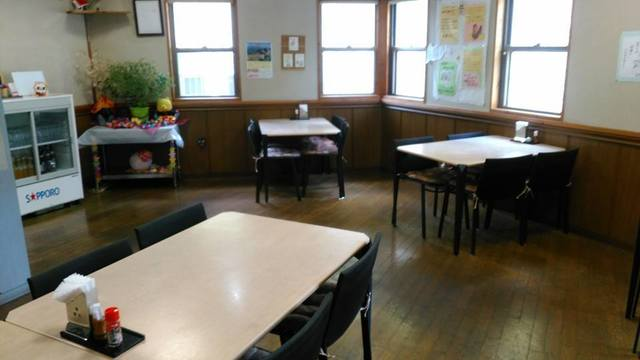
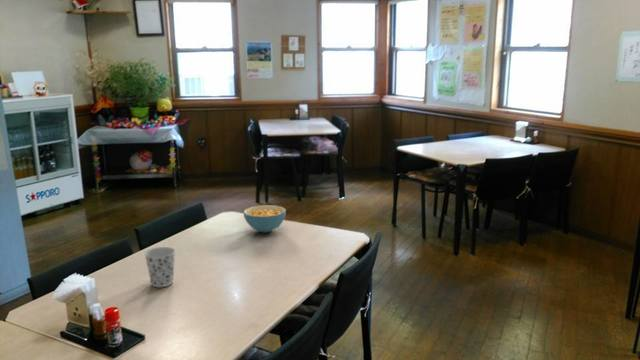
+ cereal bowl [242,204,287,233]
+ cup [143,246,176,288]
